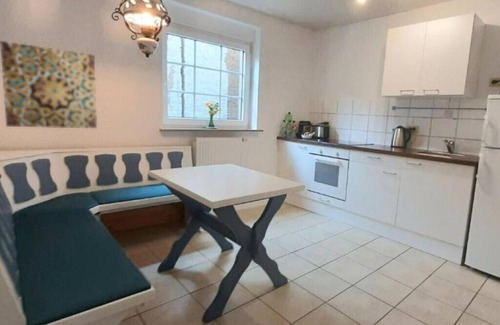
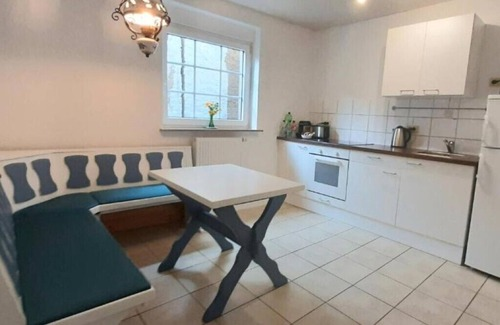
- wall art [0,40,98,129]
